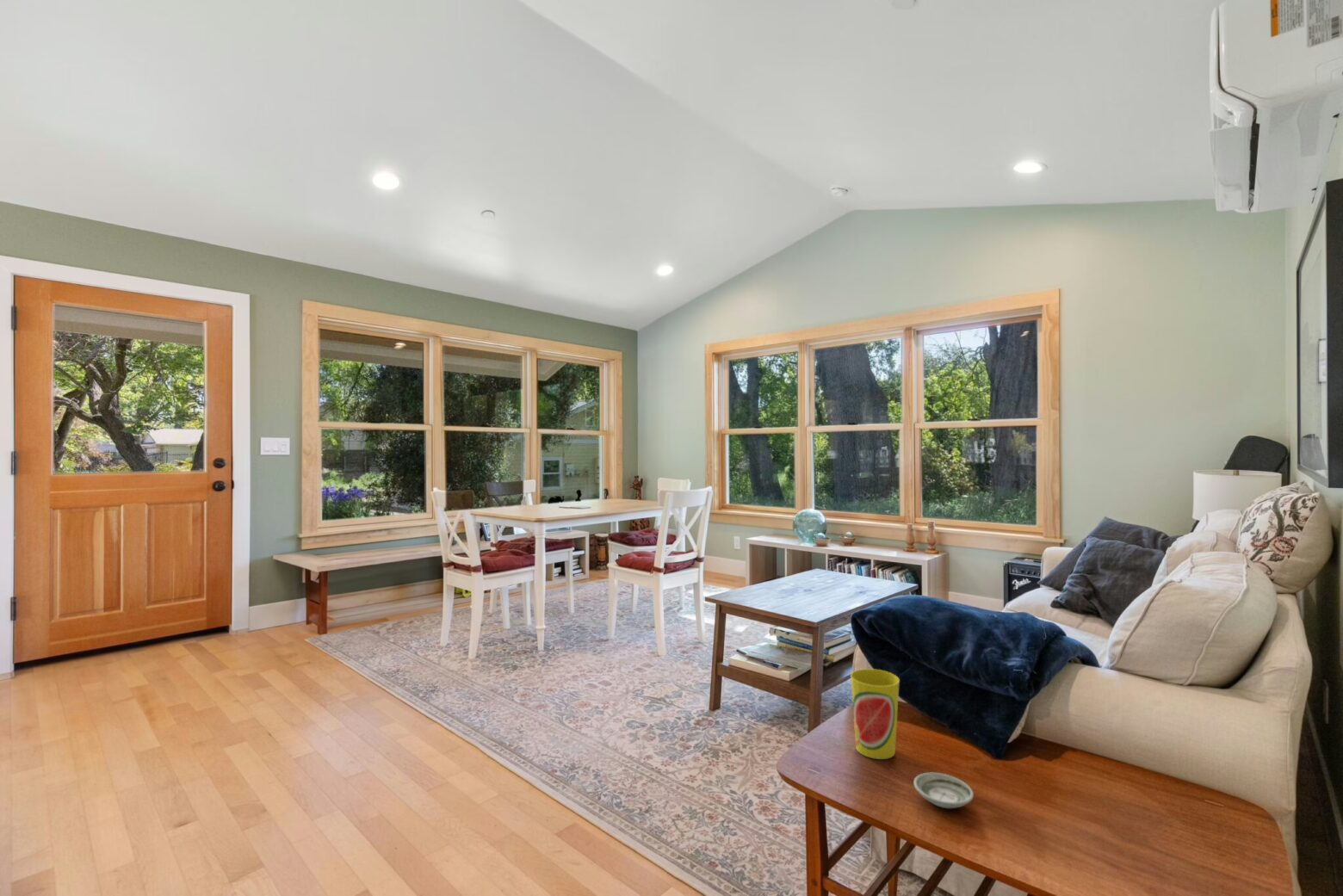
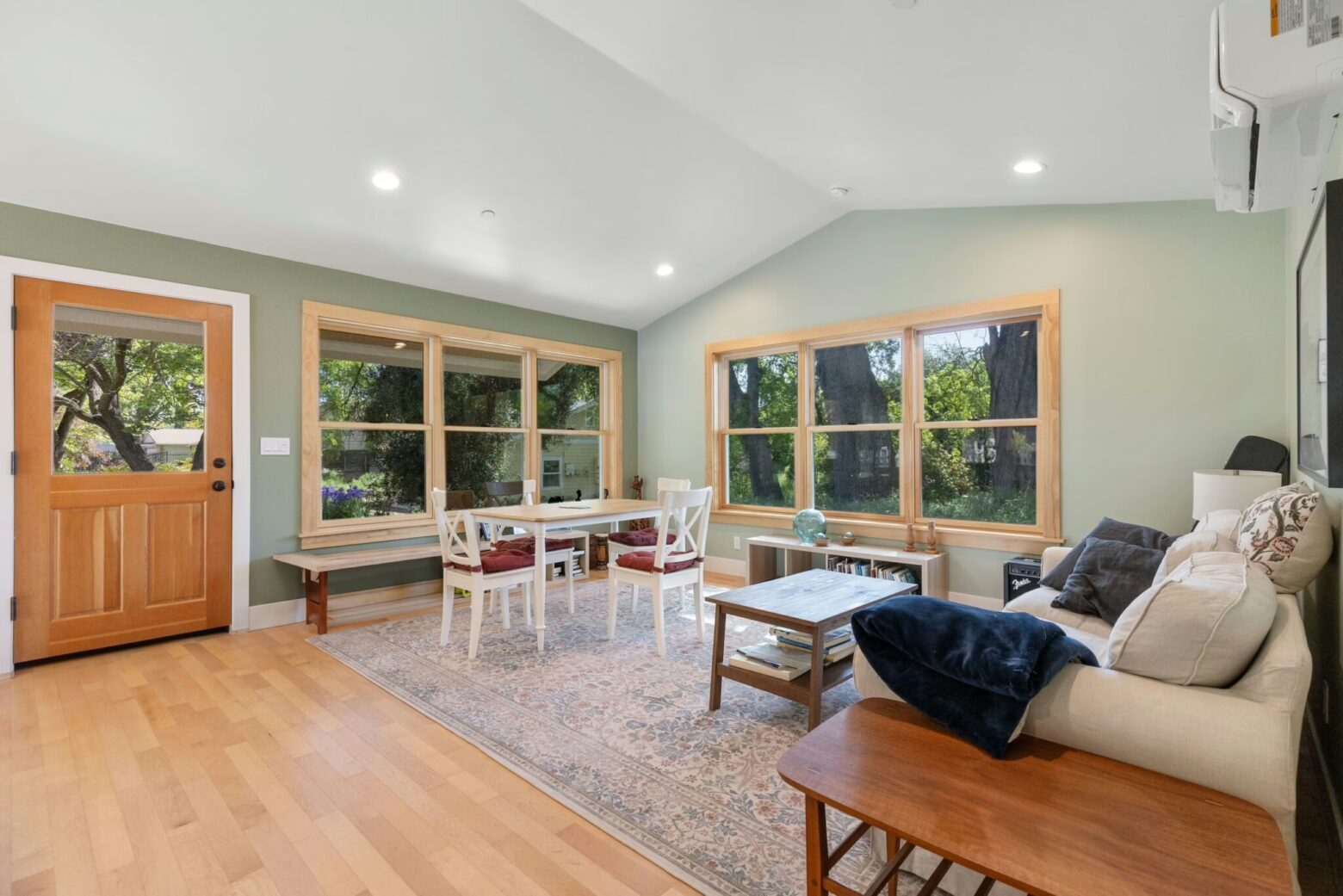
- cup [850,668,900,760]
- saucer [913,772,975,809]
